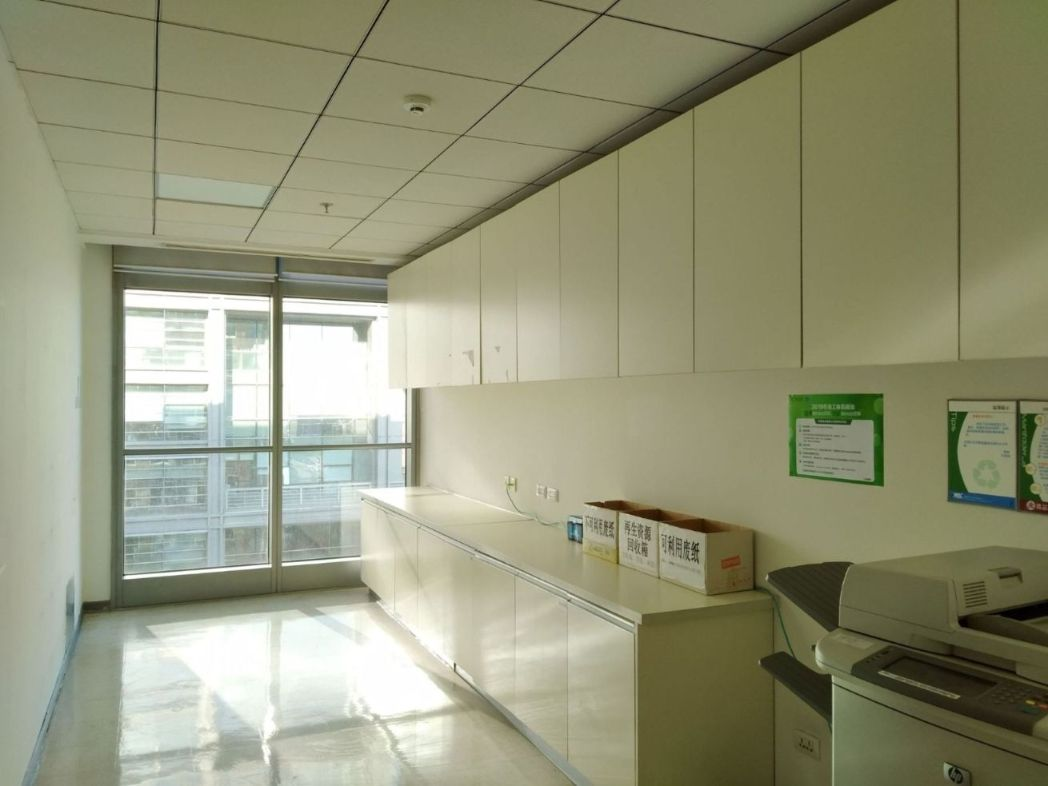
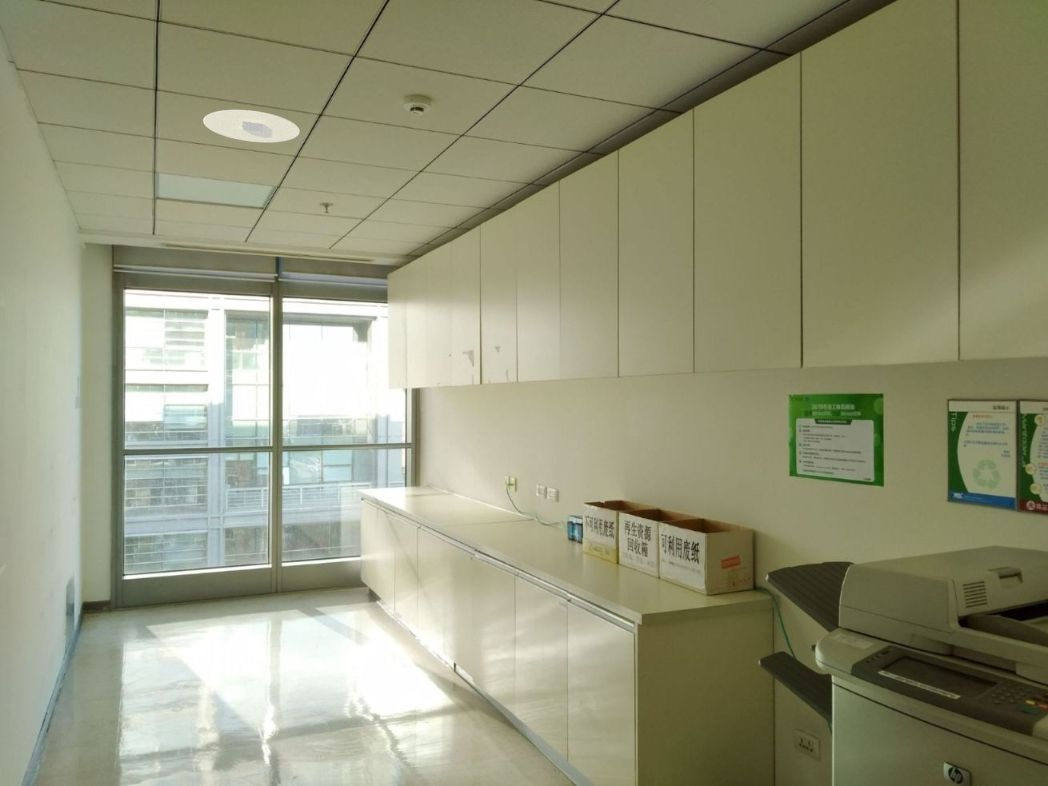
+ recessed light [202,109,301,144]
